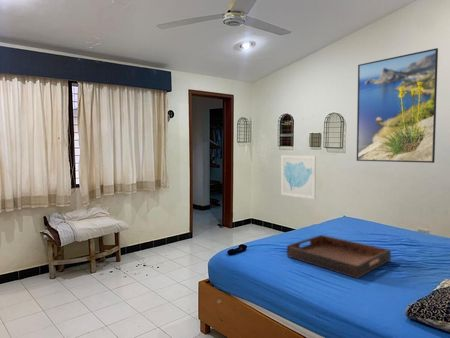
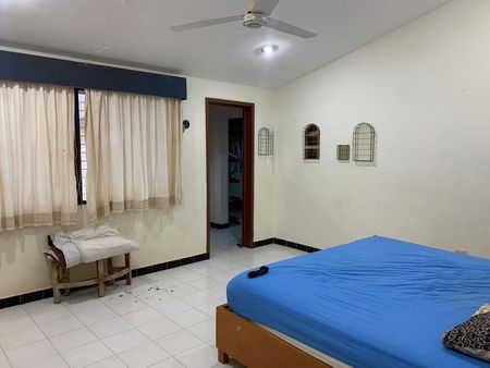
- serving tray [286,234,392,280]
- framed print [356,47,439,164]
- wall art [280,154,317,200]
